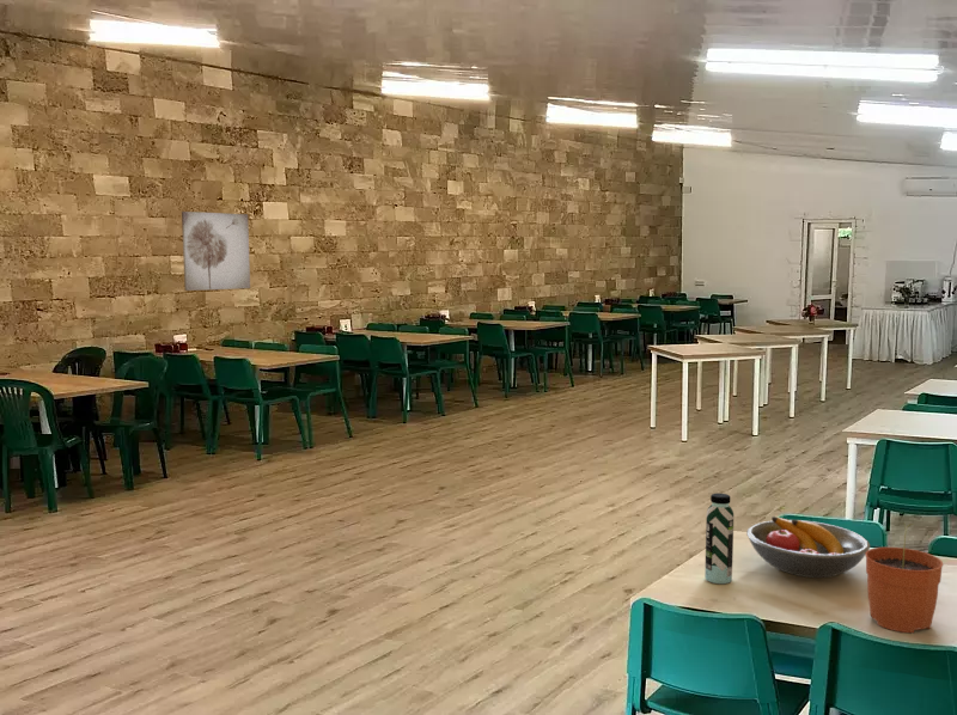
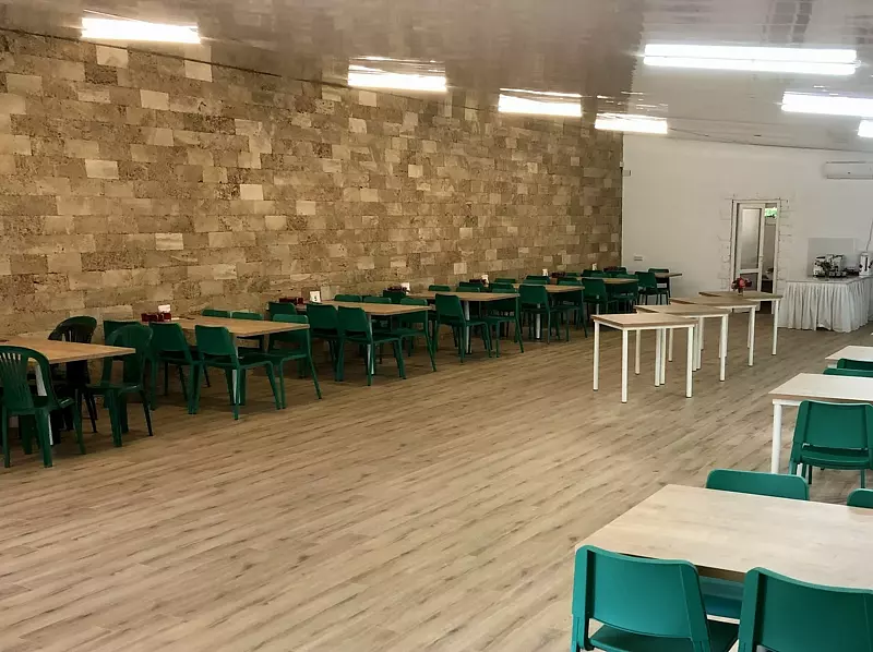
- water bottle [703,493,734,585]
- wall art [181,210,251,292]
- plant pot [865,522,944,634]
- fruit bowl [745,515,871,579]
